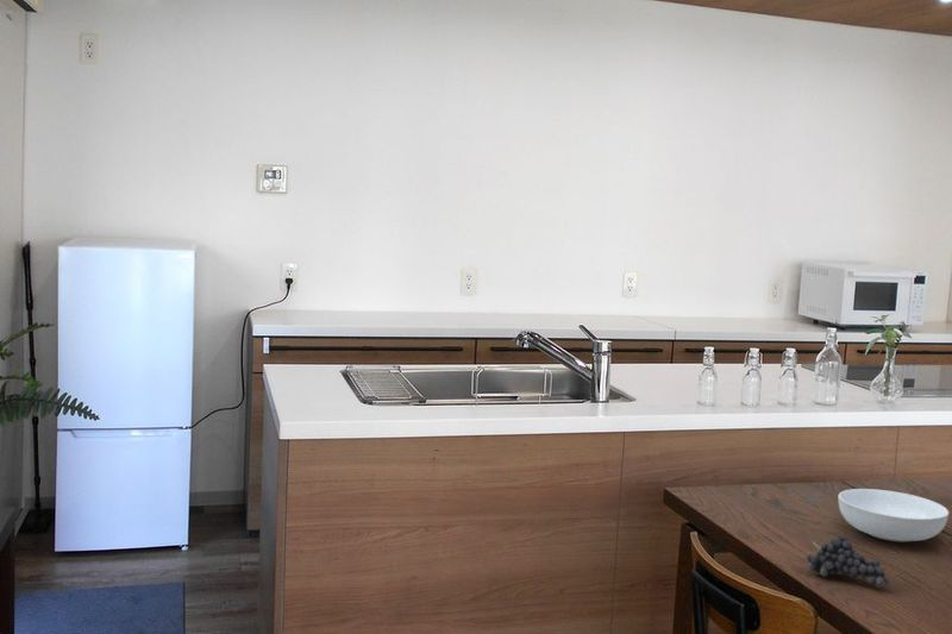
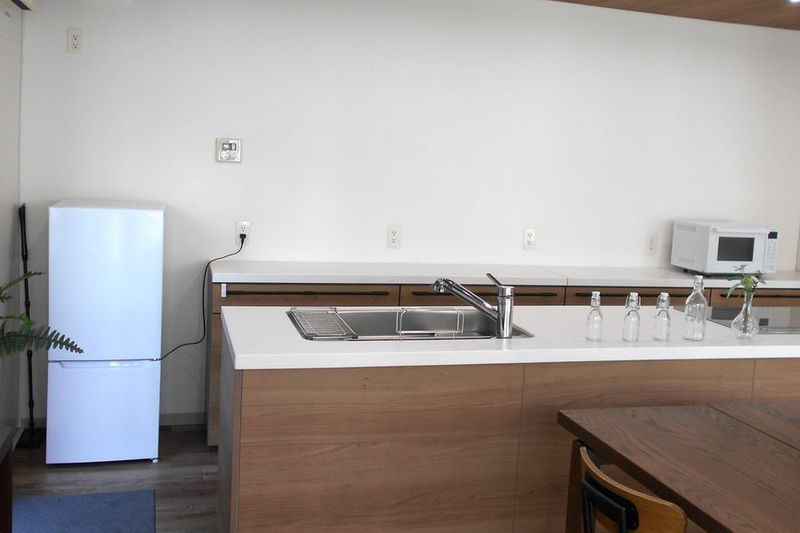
- fruit [804,534,892,589]
- serving bowl [837,488,950,542]
